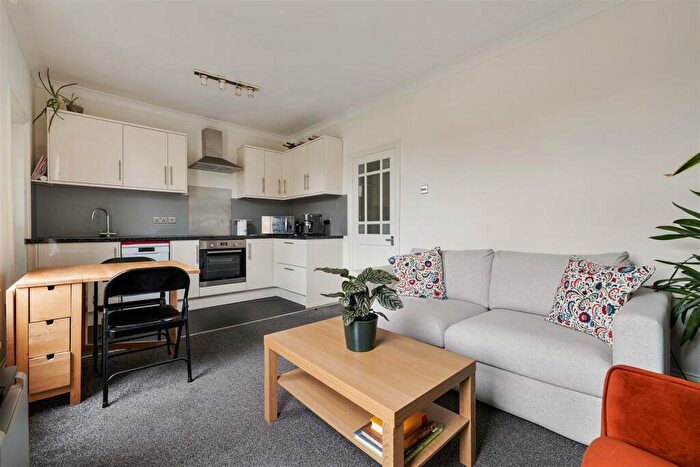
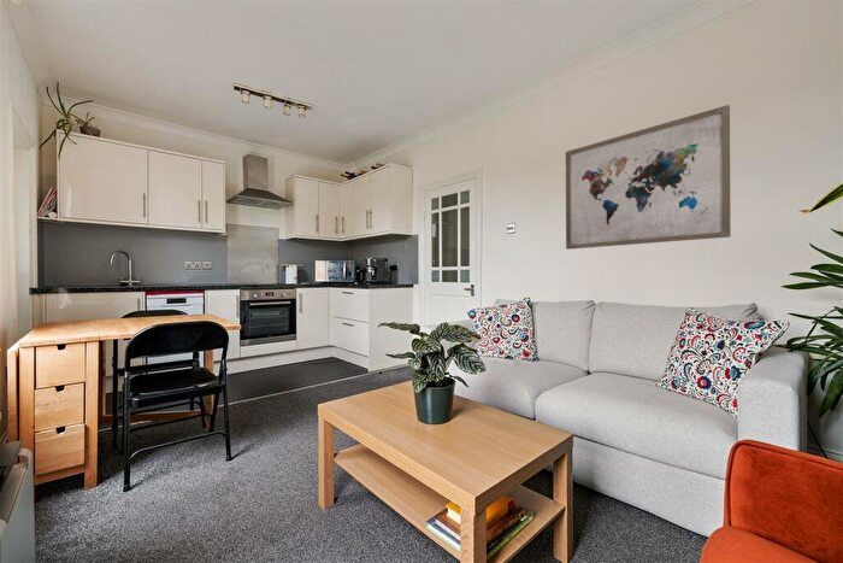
+ wall art [565,104,732,251]
